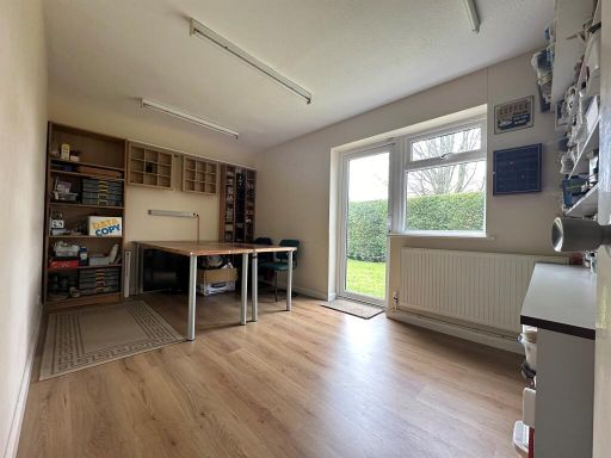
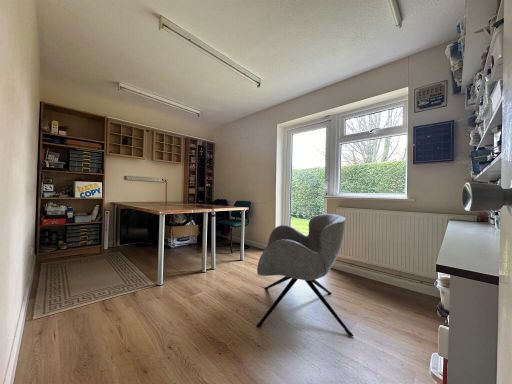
+ armchair [255,213,354,337]
